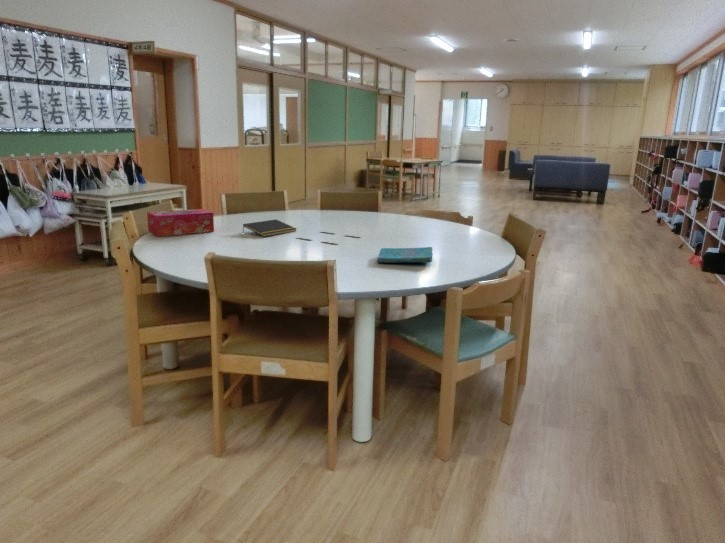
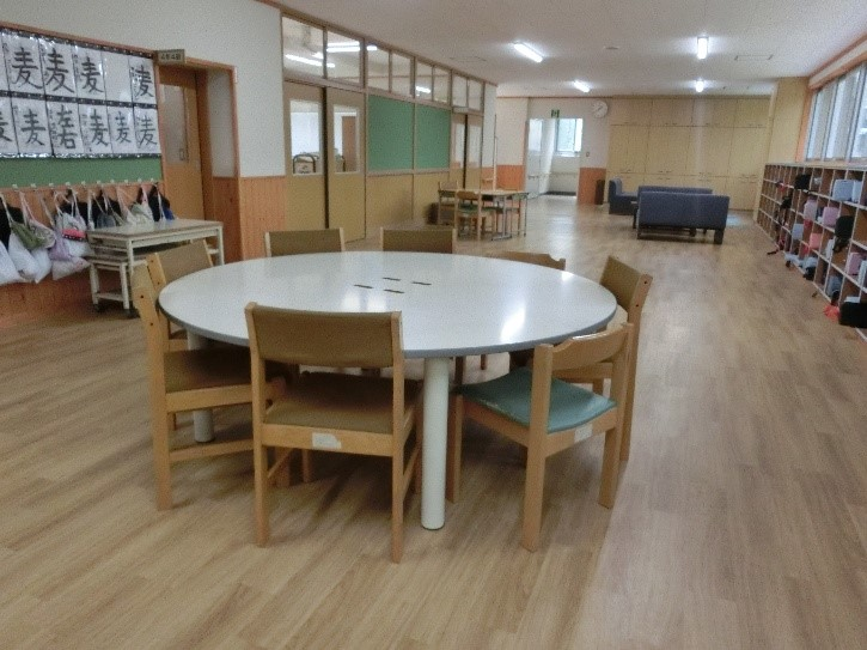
- cover [377,246,434,264]
- tissue box [146,208,215,237]
- notepad [242,218,297,238]
